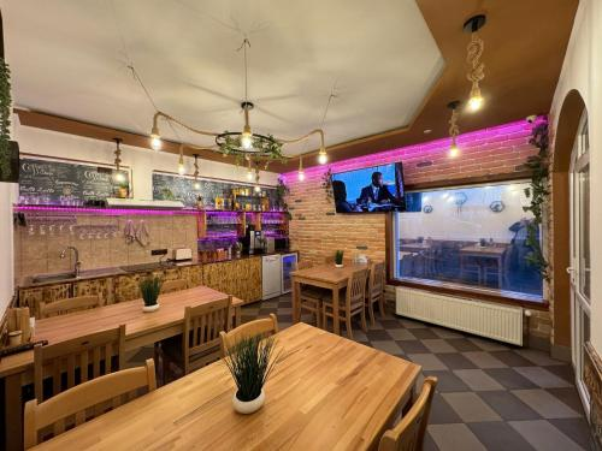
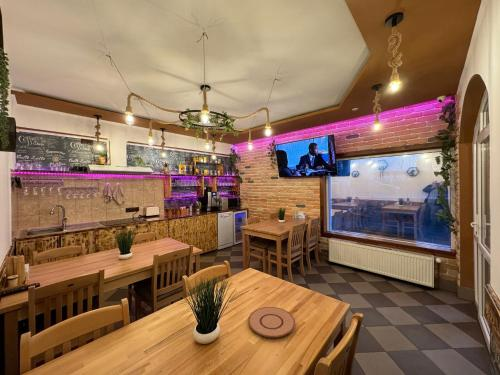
+ plate [247,306,296,339]
